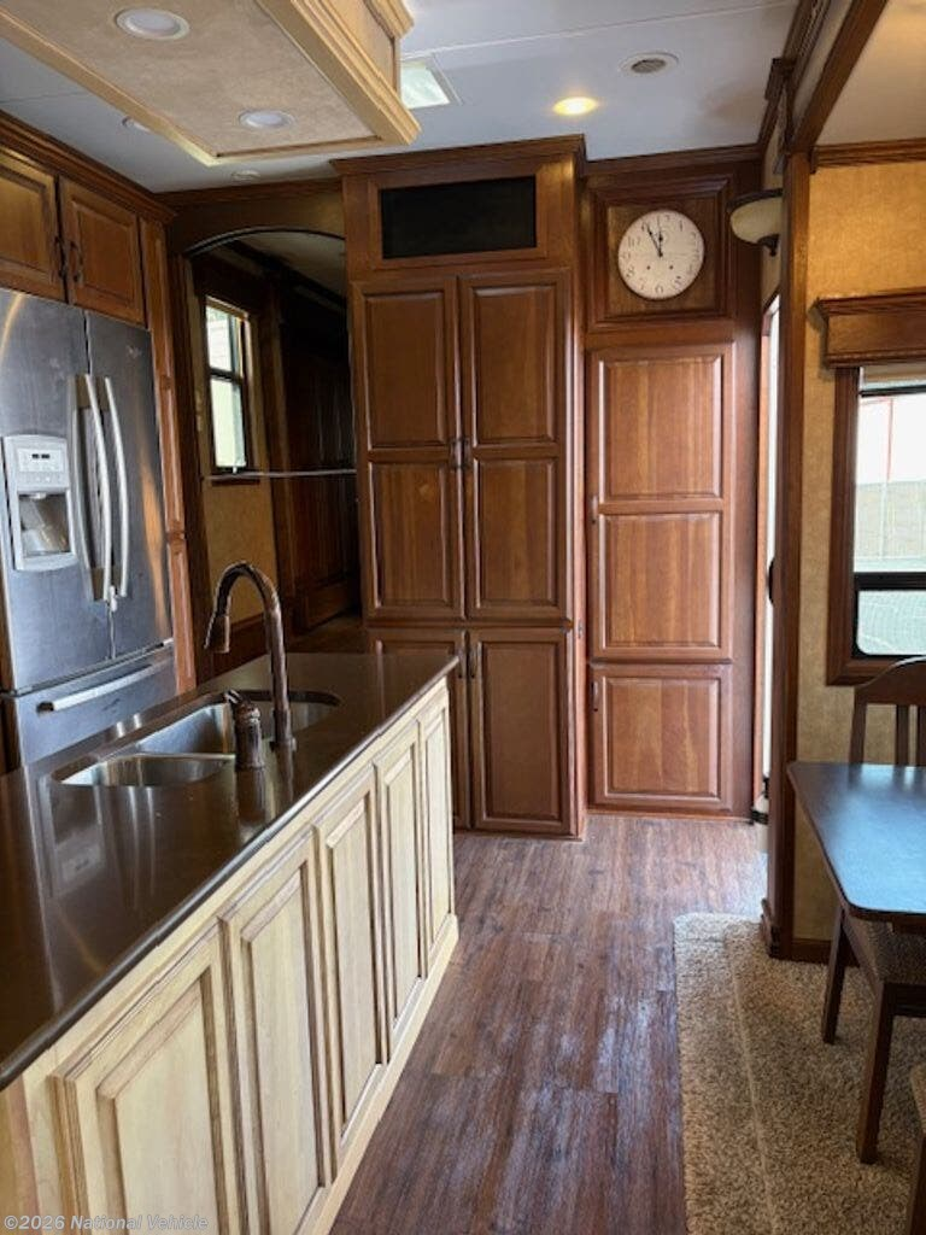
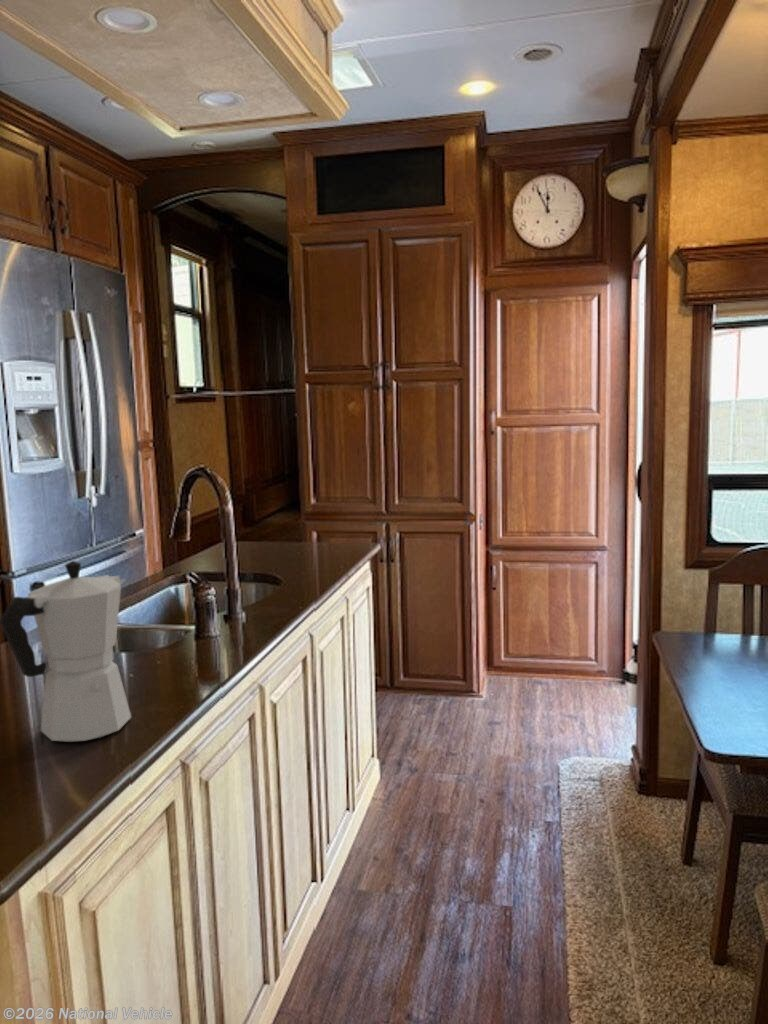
+ moka pot [0,560,132,743]
